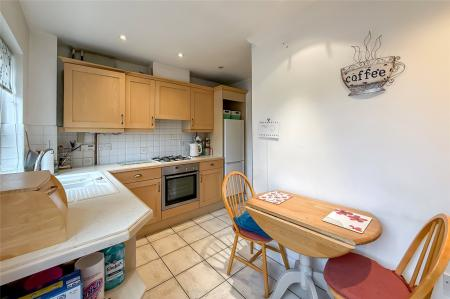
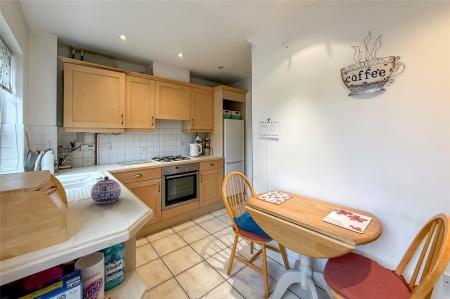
+ teapot [90,175,122,204]
